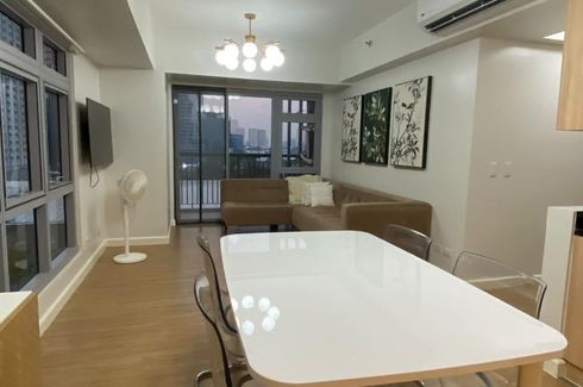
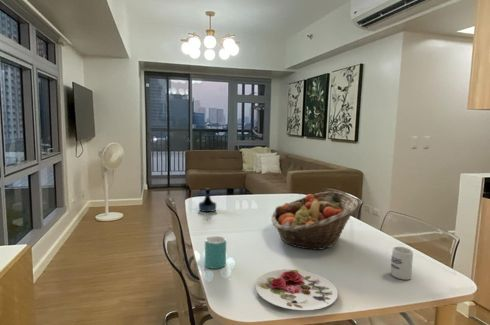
+ plate [254,269,339,311]
+ mug [204,235,227,270]
+ tequila bottle [198,187,217,213]
+ cup [390,246,414,281]
+ fruit basket [271,190,359,252]
